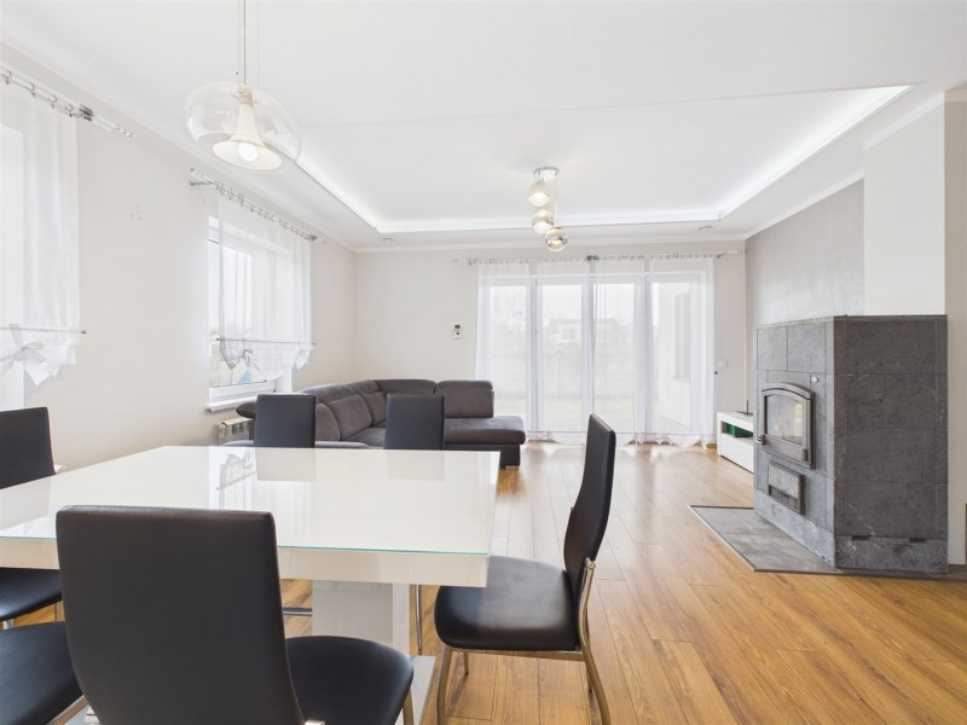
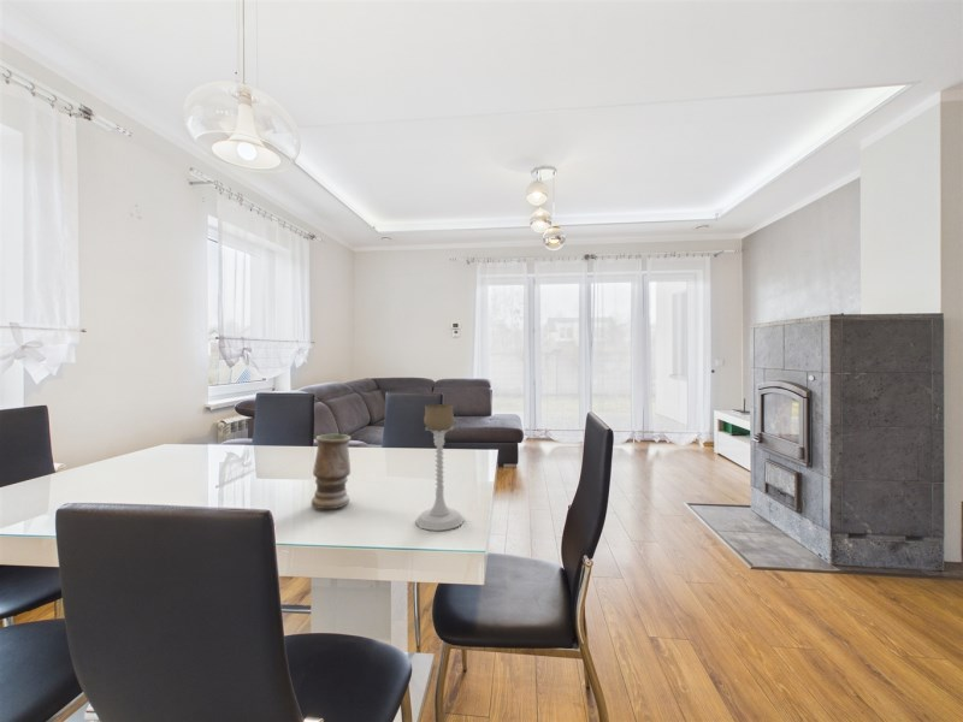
+ vase [311,432,351,510]
+ candle holder [415,403,465,532]
